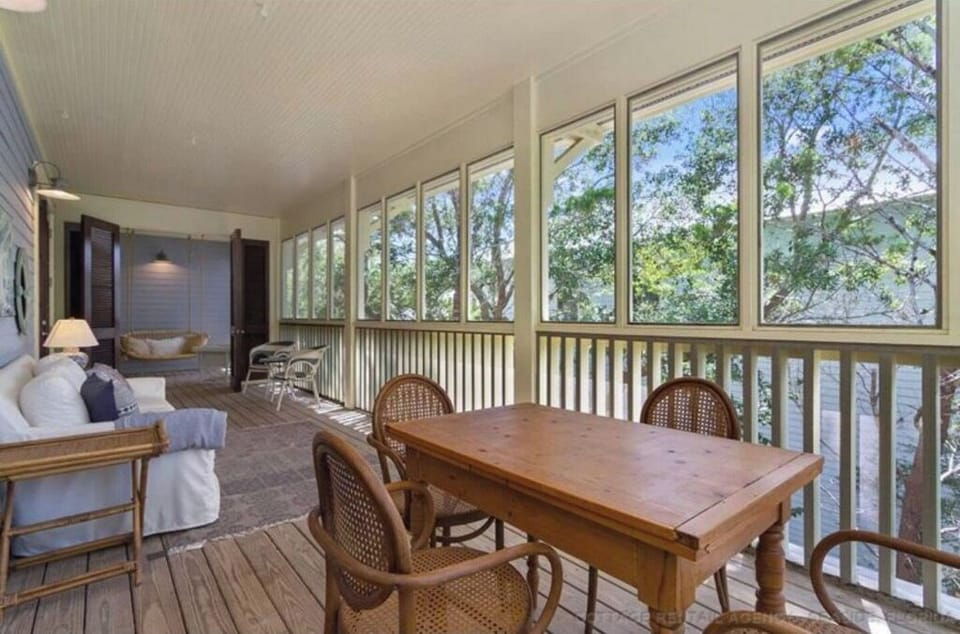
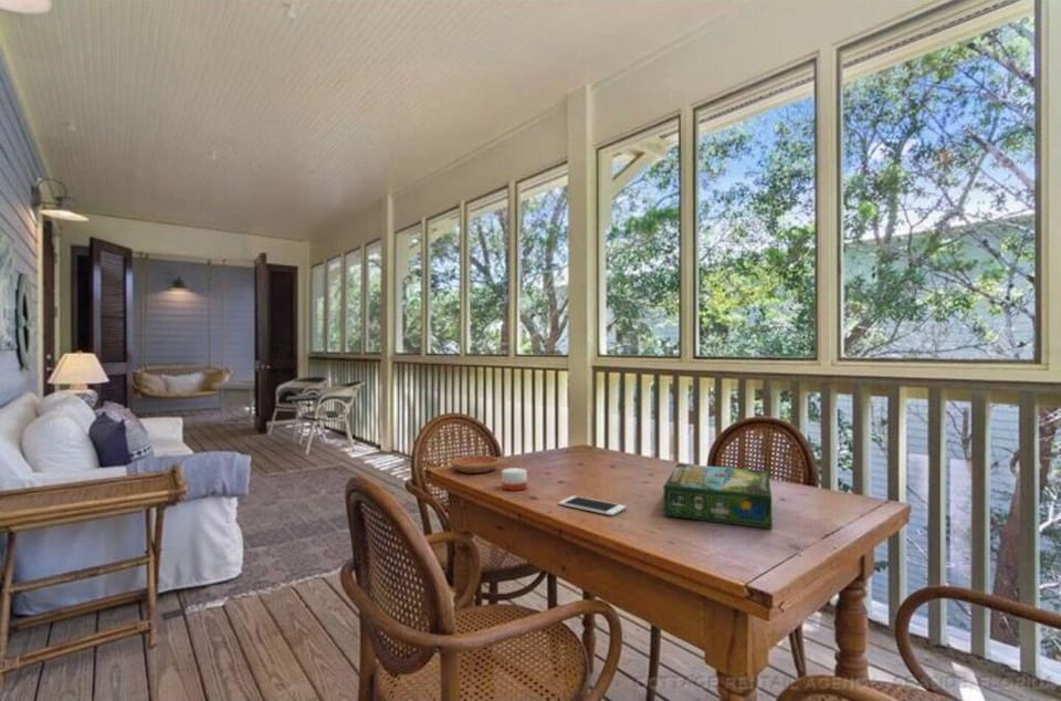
+ cell phone [557,495,628,517]
+ saucer [451,454,501,474]
+ board game [662,462,774,530]
+ candle [501,465,528,492]
